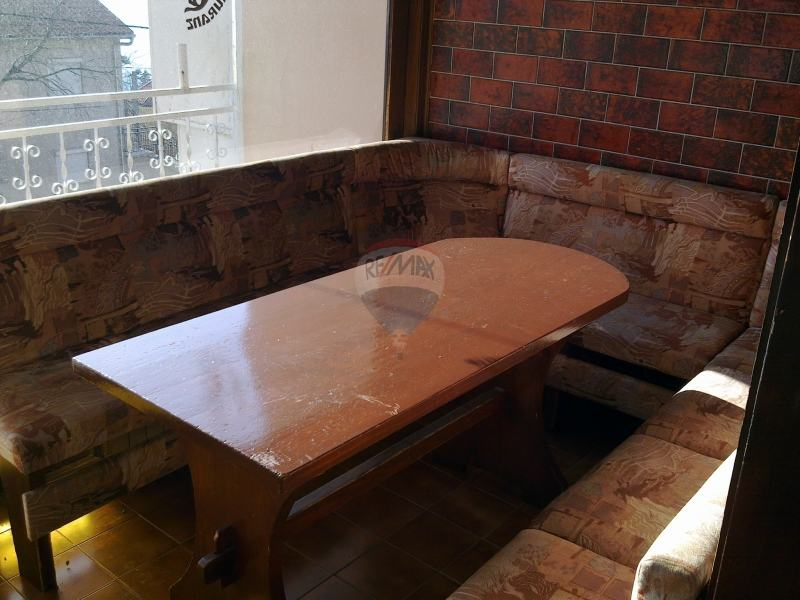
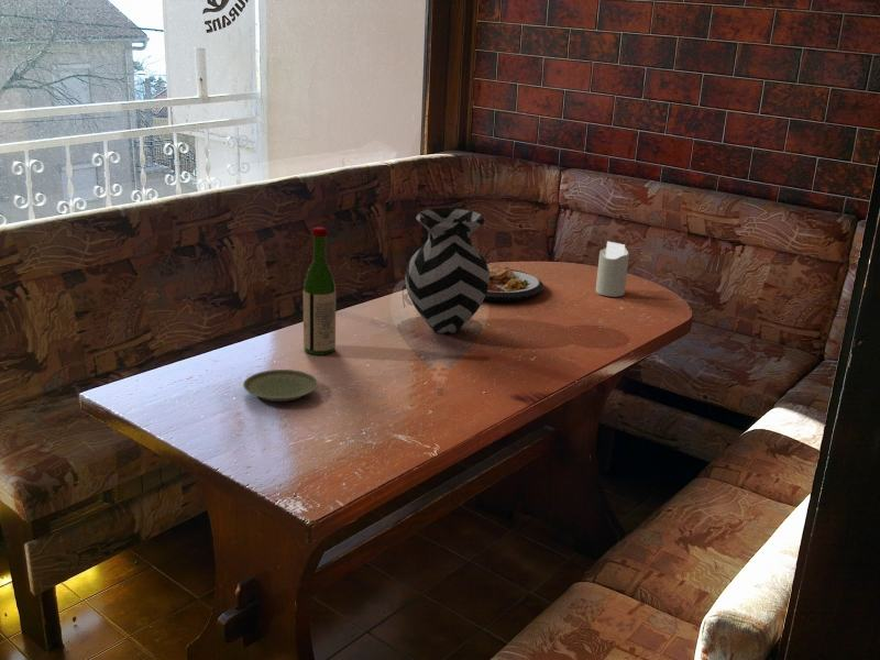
+ candle [595,240,630,298]
+ wine bottle [302,226,337,356]
+ plate [242,369,319,403]
+ plate [484,264,544,302]
+ vase [404,207,490,334]
